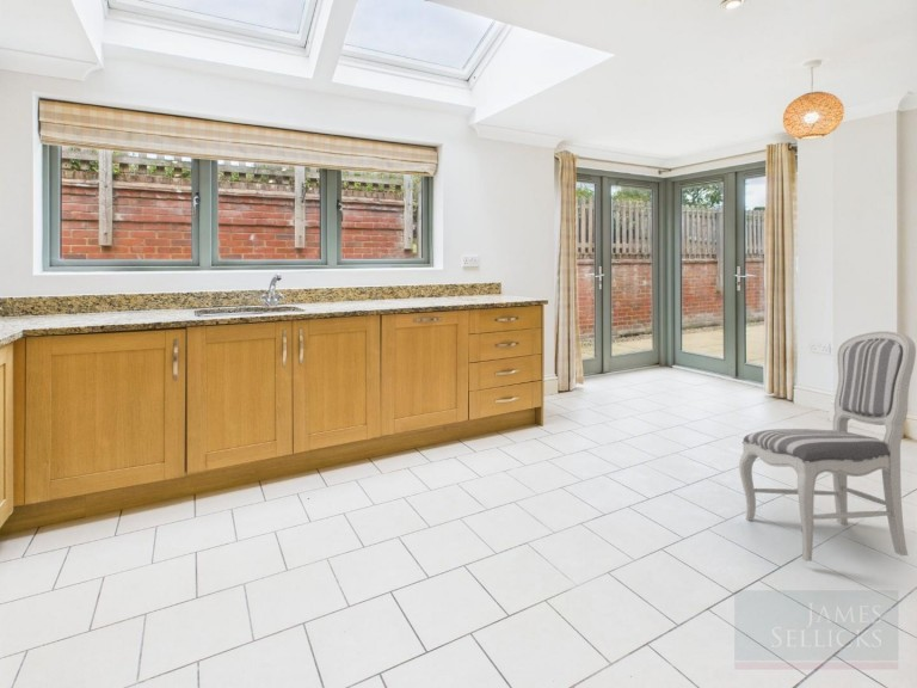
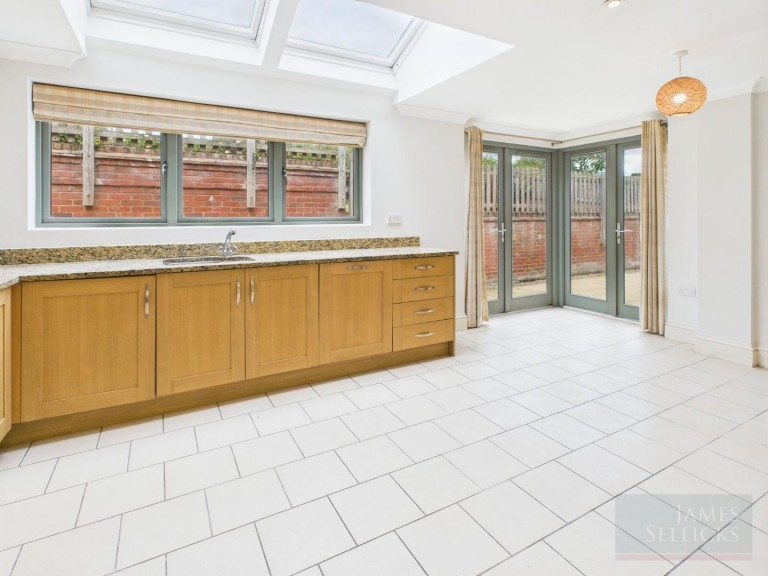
- dining chair [738,330,917,563]
